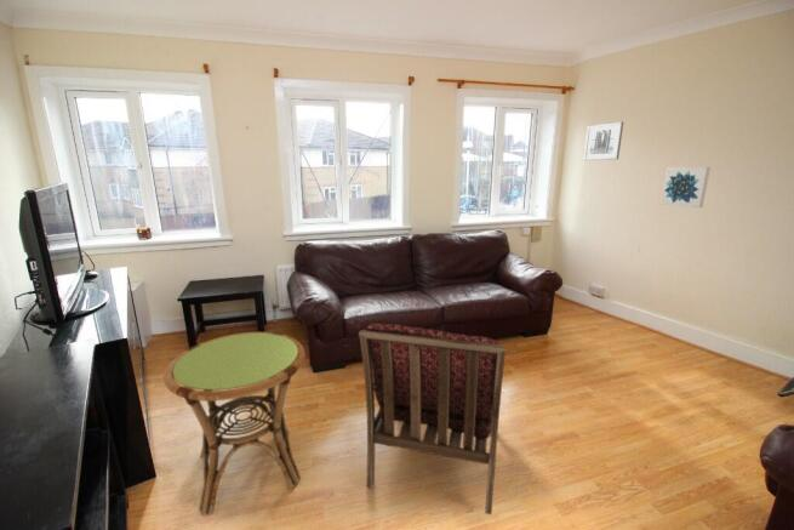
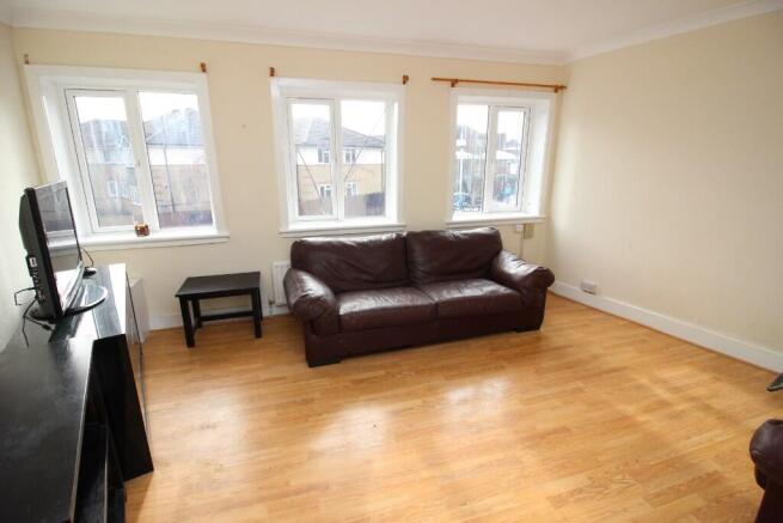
- wall art [659,166,712,209]
- side table [162,331,307,517]
- armchair [358,323,508,515]
- wall art [582,120,624,161]
